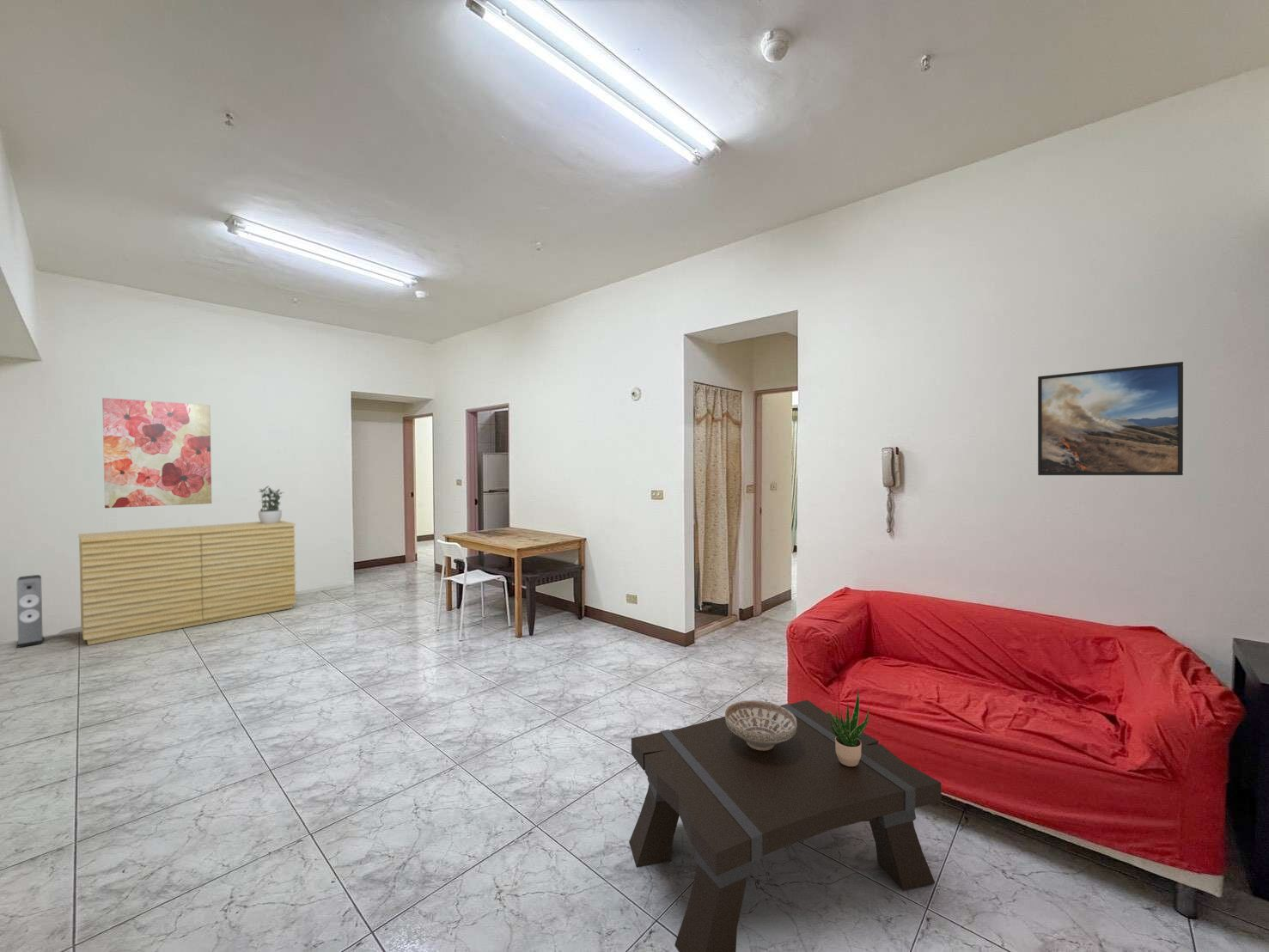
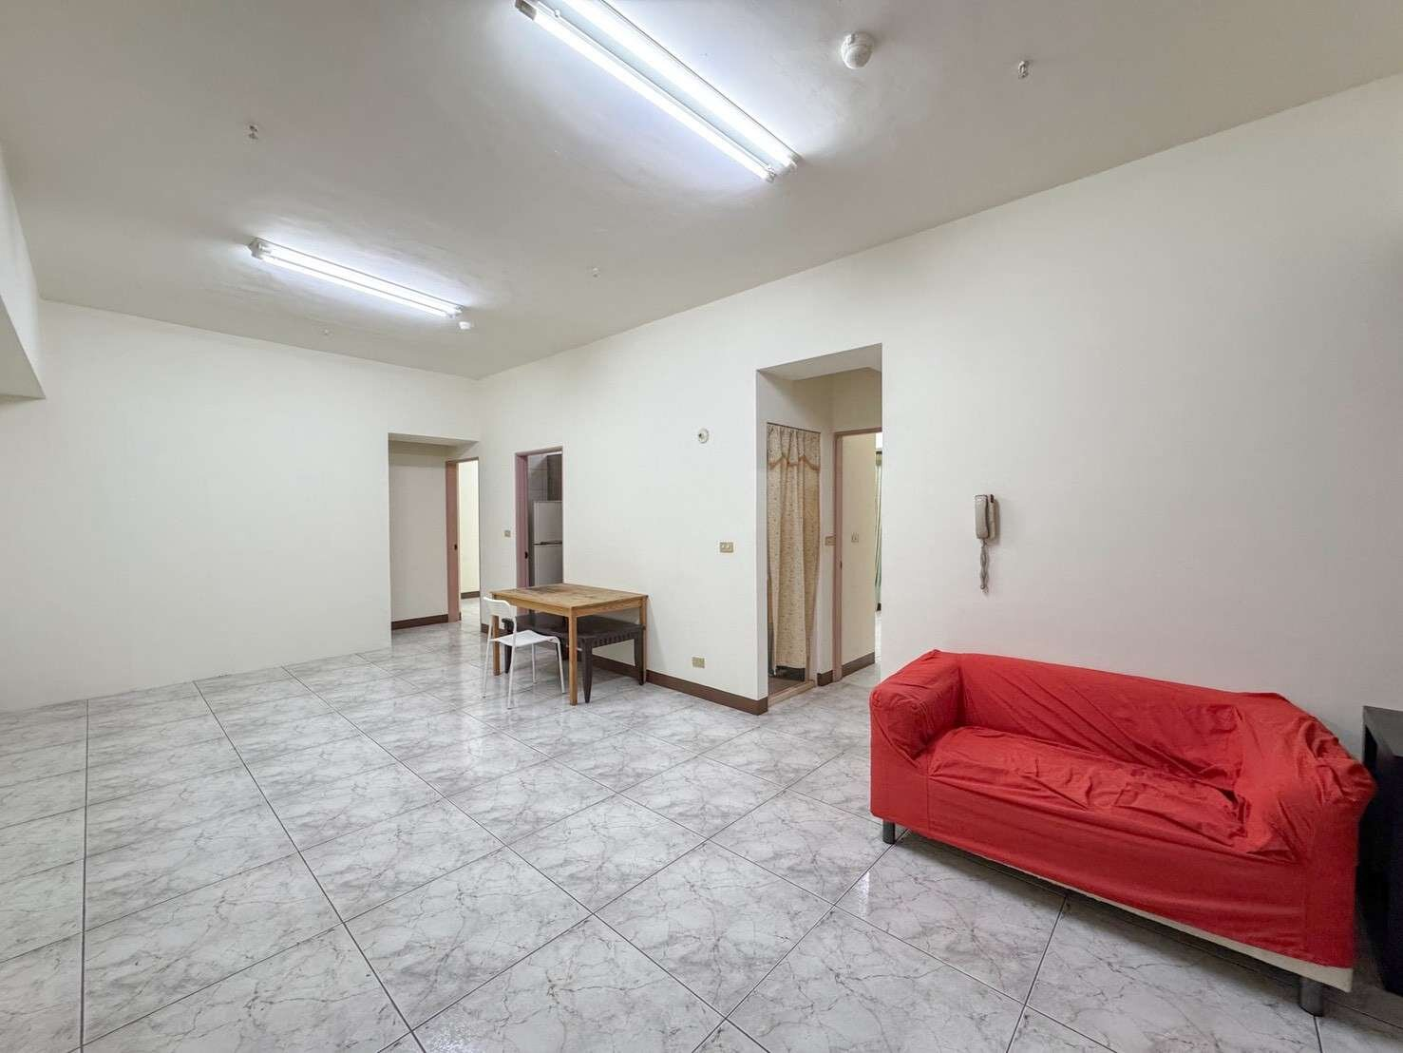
- decorative bowl [724,699,797,751]
- speaker [15,574,45,649]
- potted plant [258,485,285,524]
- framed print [1037,361,1184,476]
- potted plant [825,688,871,766]
- sideboard [78,520,297,646]
- coffee table [628,699,943,952]
- wall art [101,397,212,509]
